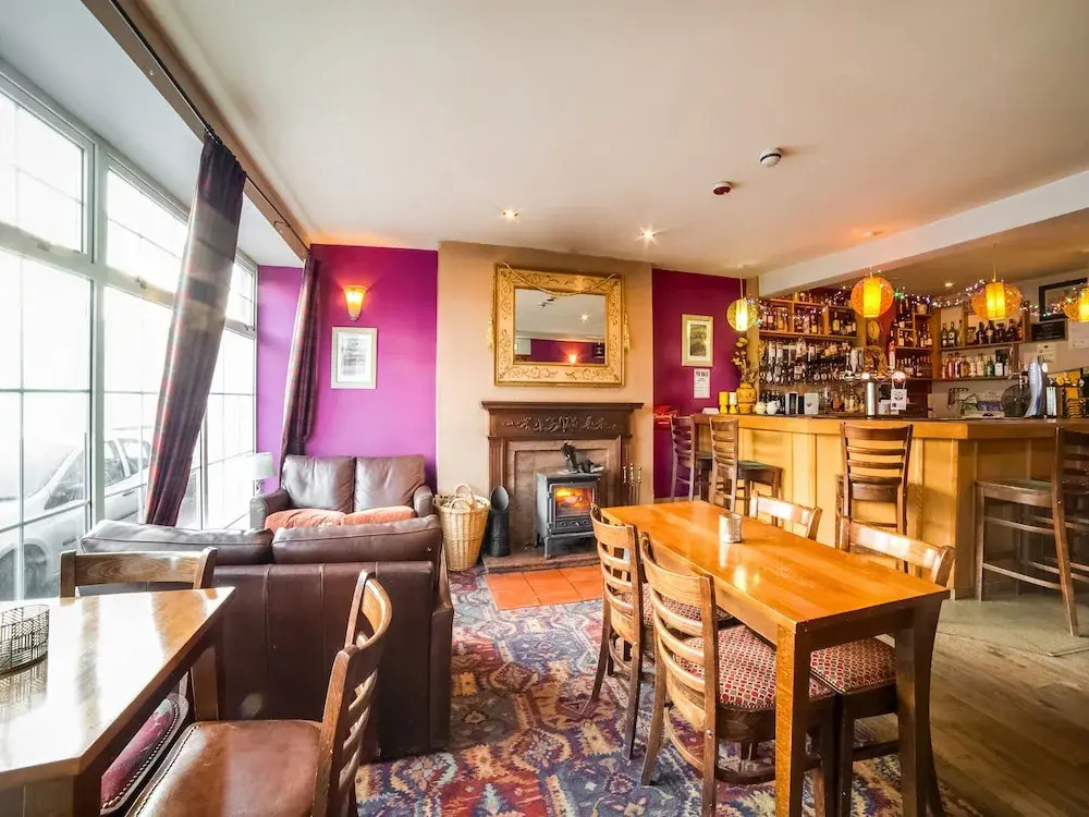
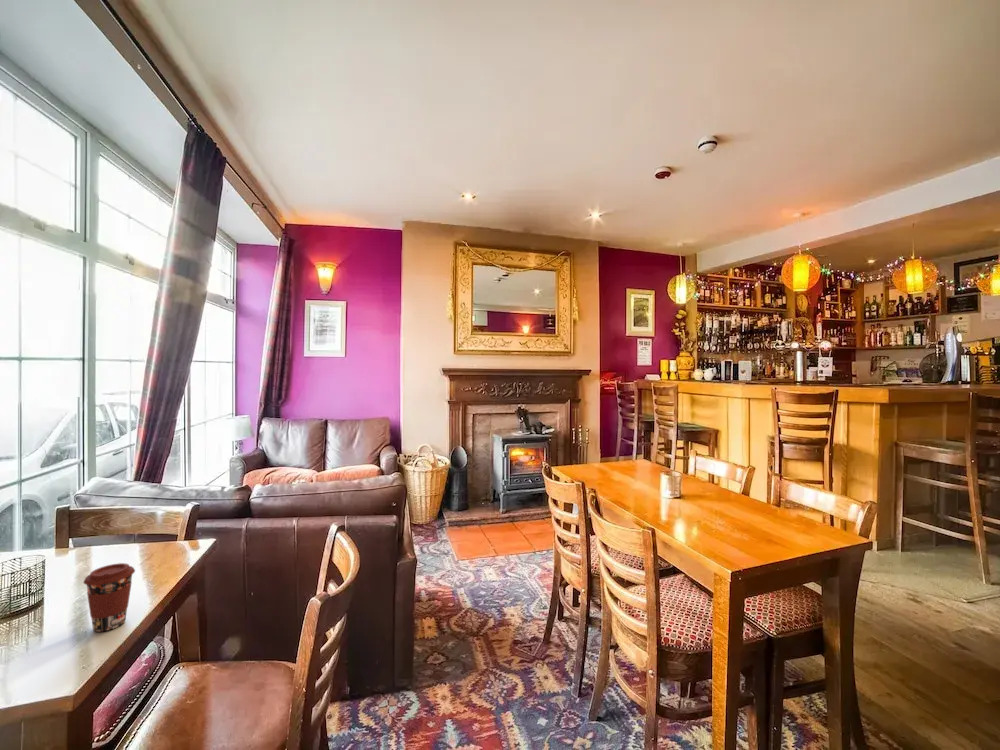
+ coffee cup [82,562,136,633]
